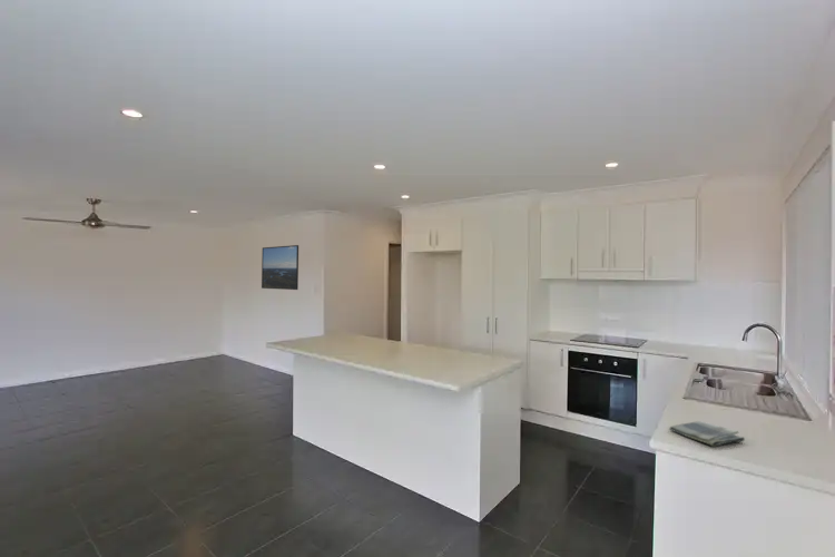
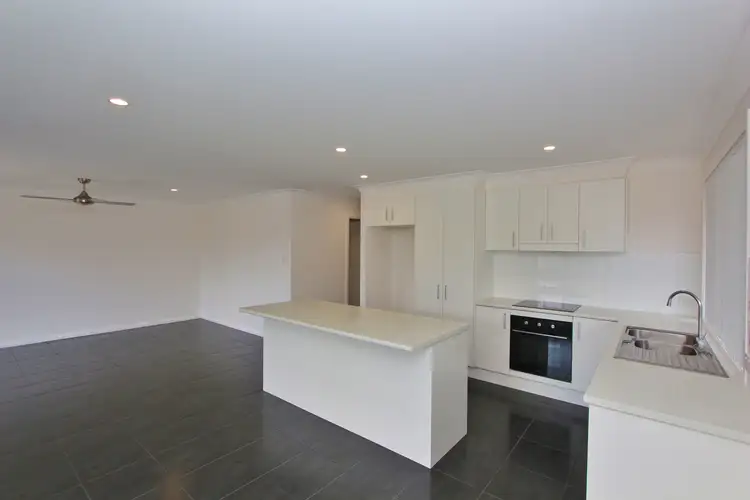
- dish towel [669,420,746,448]
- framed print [261,244,299,291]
